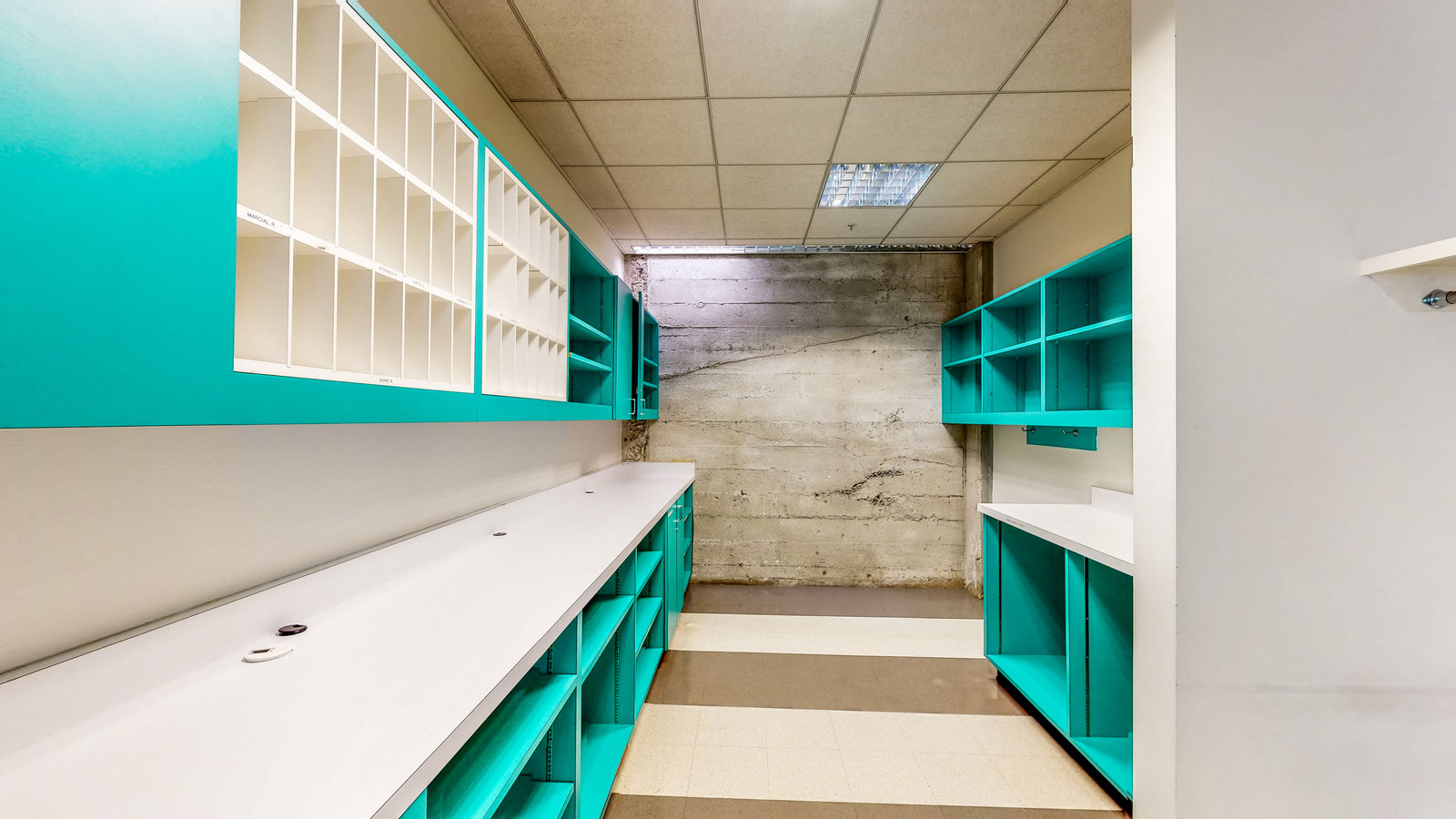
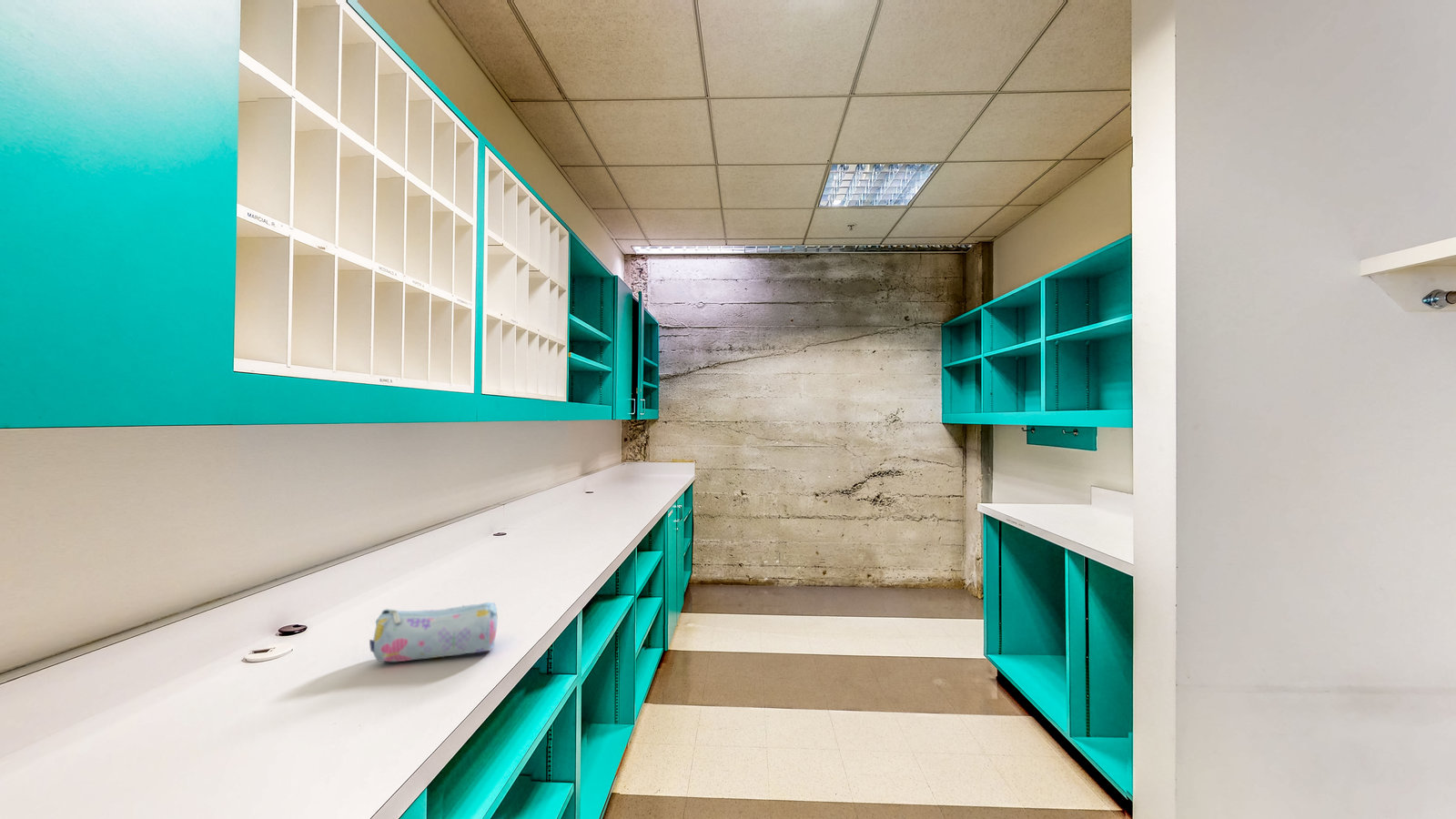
+ pencil case [369,602,499,662]
